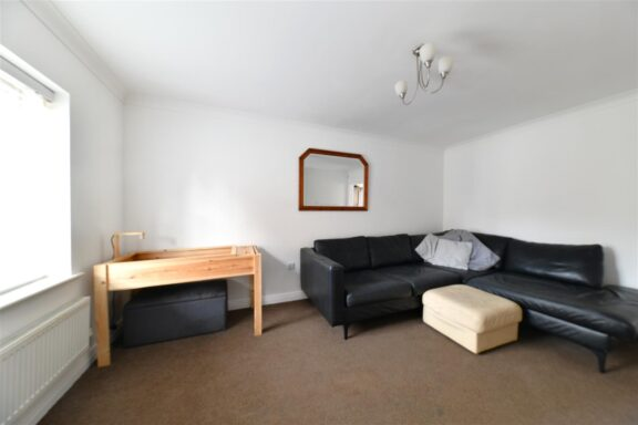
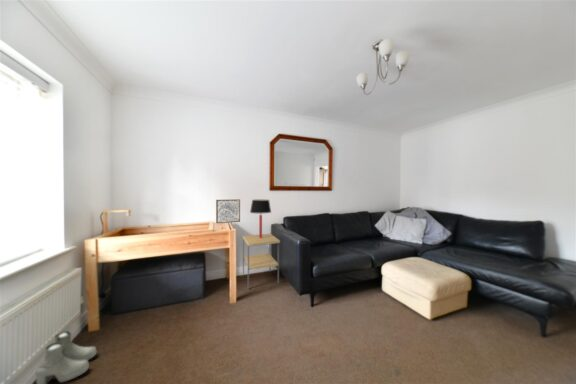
+ side table [242,233,281,290]
+ wall art [215,198,241,224]
+ boots [34,330,97,384]
+ table lamp [249,199,272,238]
